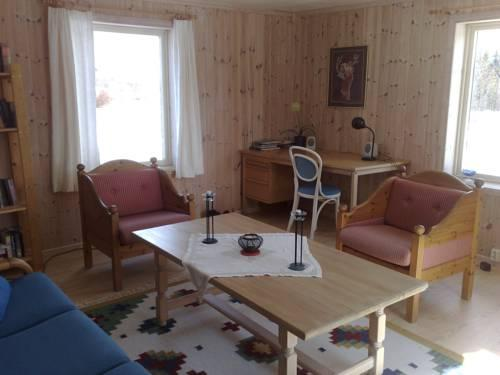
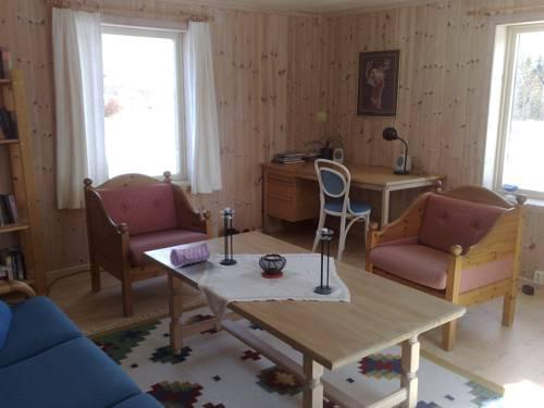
+ pencil case [169,242,211,268]
